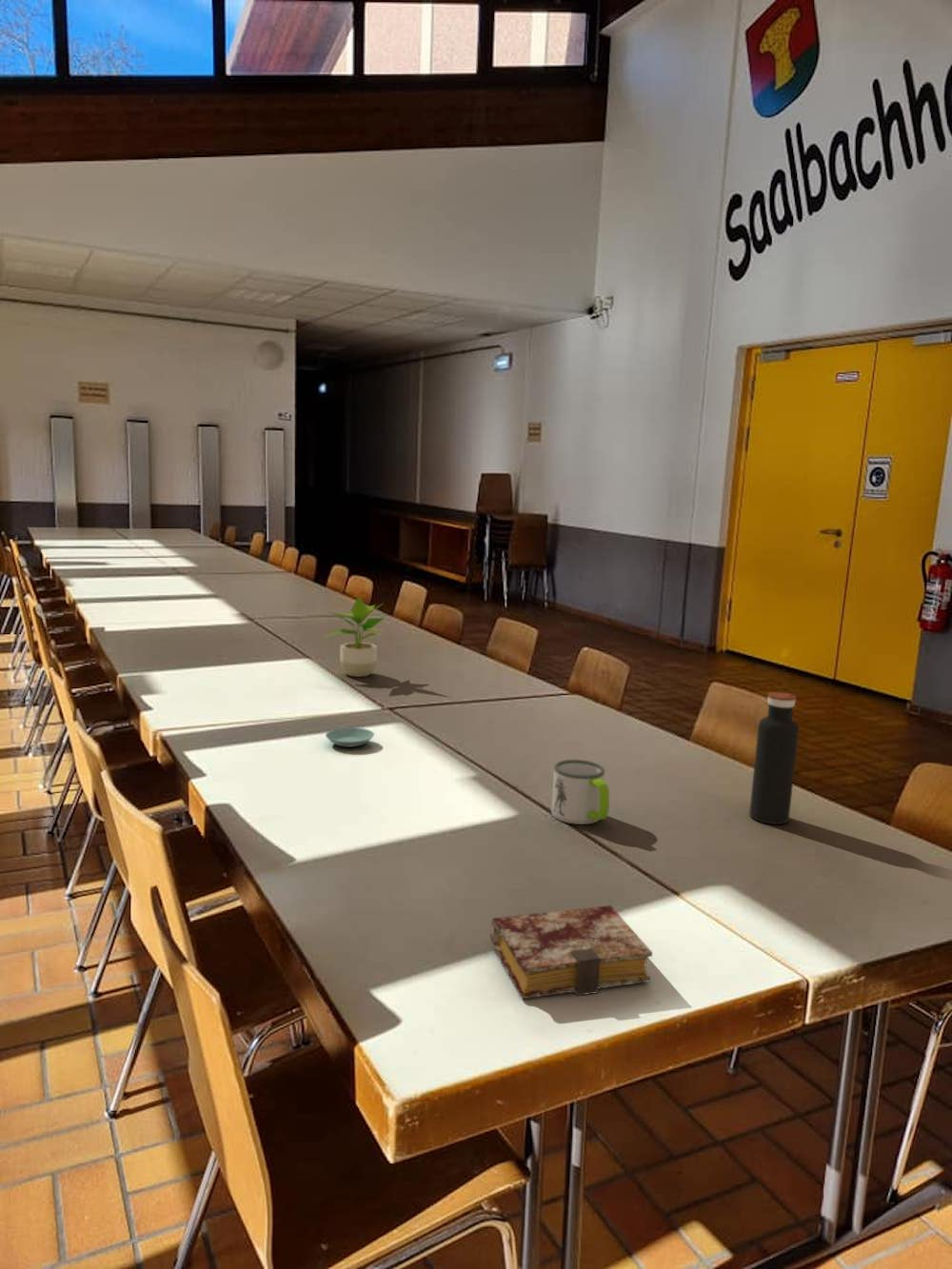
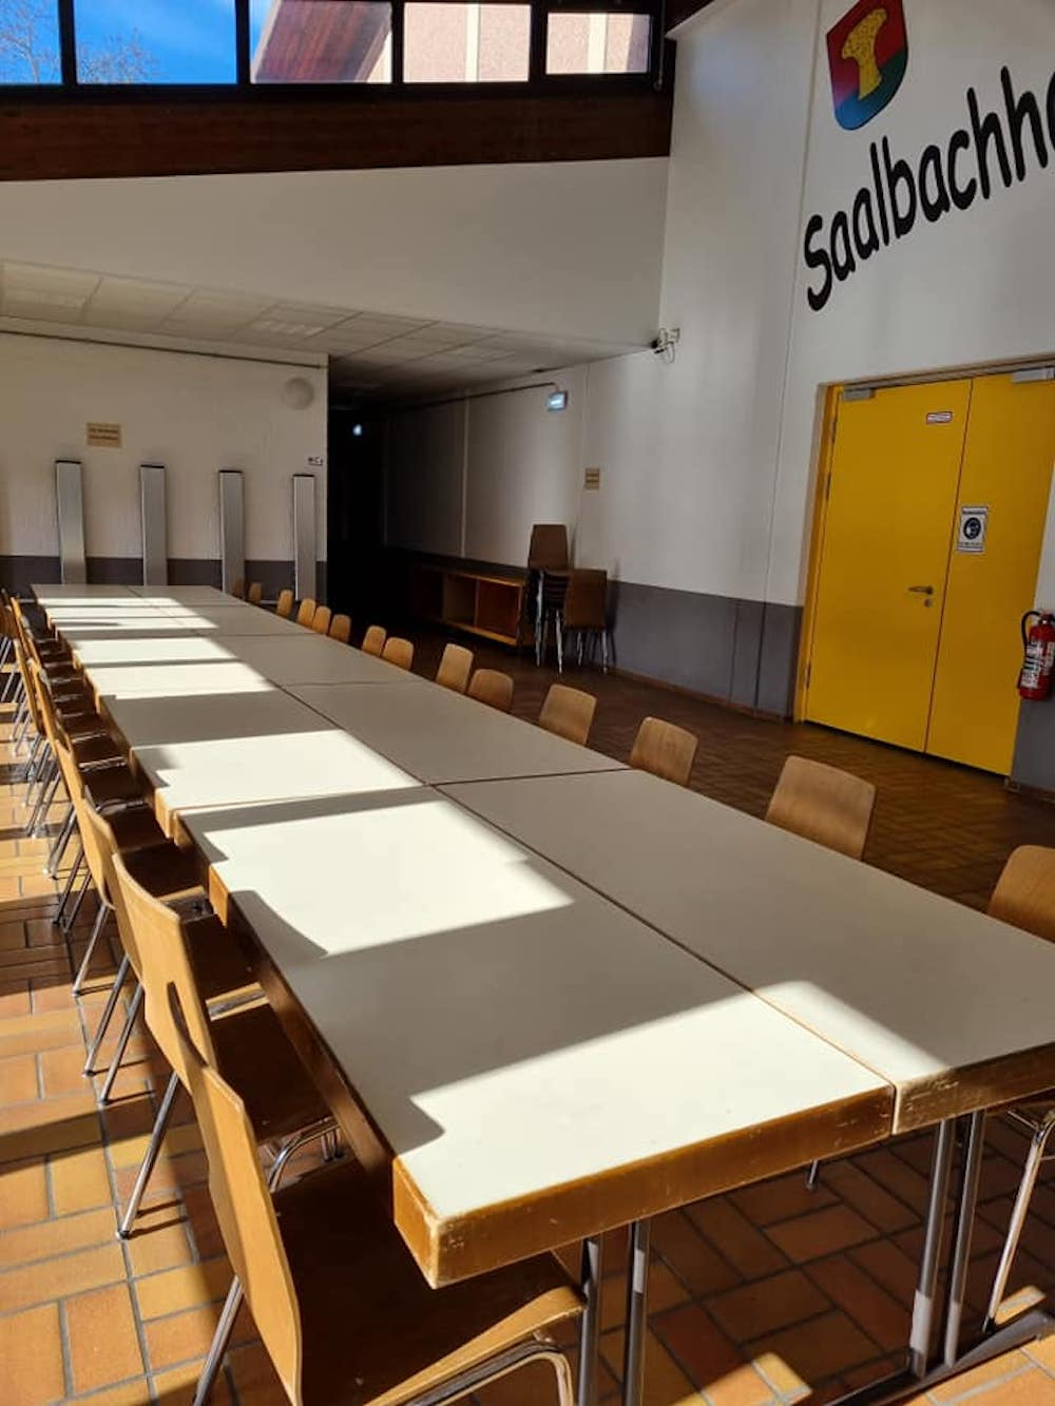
- water bottle [748,691,800,825]
- saucer [325,726,375,748]
- potted plant [323,595,386,678]
- mug [550,759,610,825]
- book [489,904,653,1000]
